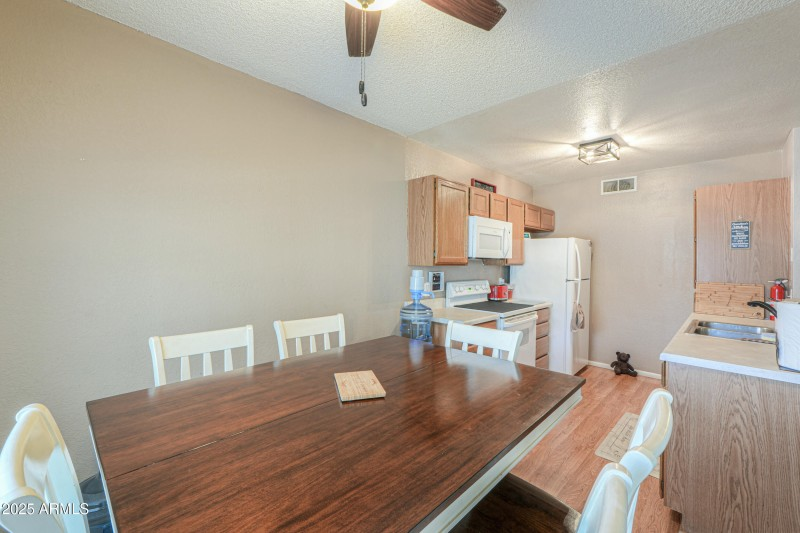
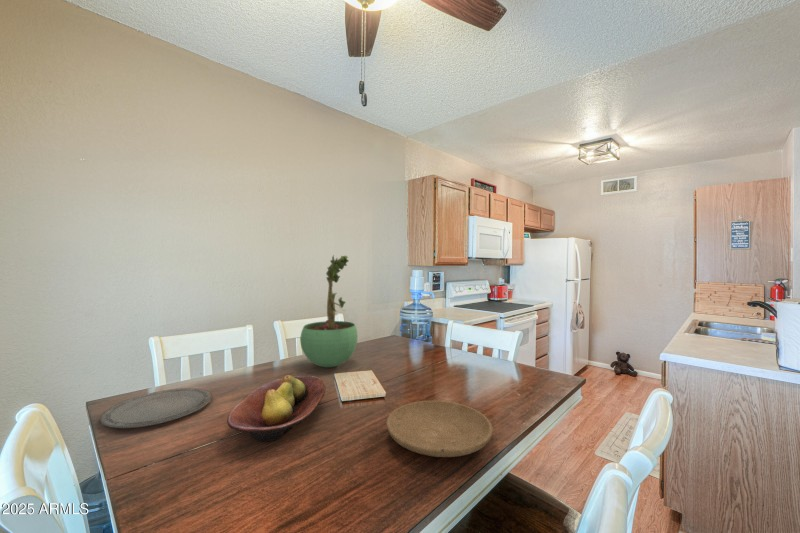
+ fruit bowl [226,374,327,443]
+ potted plant [299,254,359,368]
+ plate [99,387,213,429]
+ plate [385,400,494,458]
